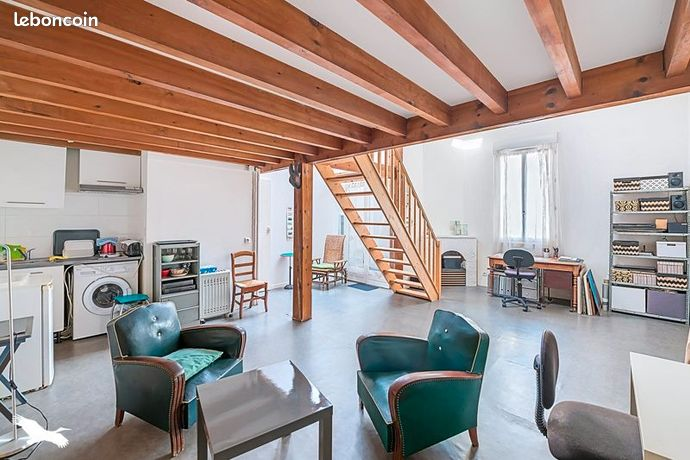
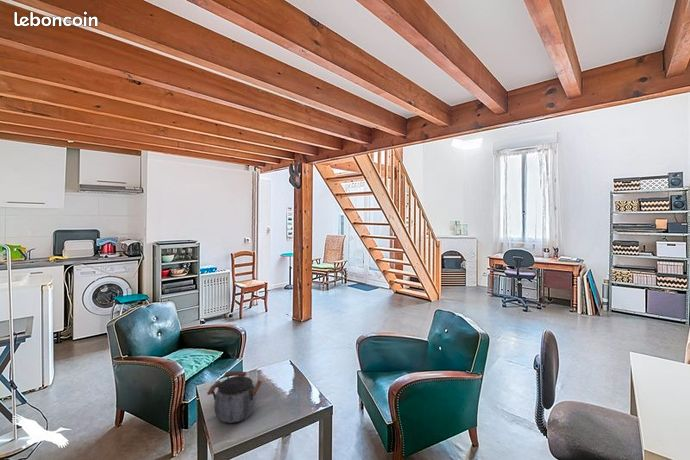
+ kettle [206,370,263,424]
